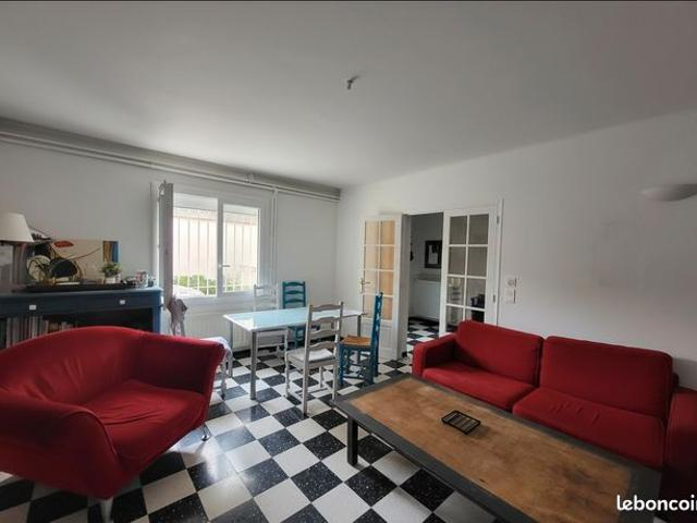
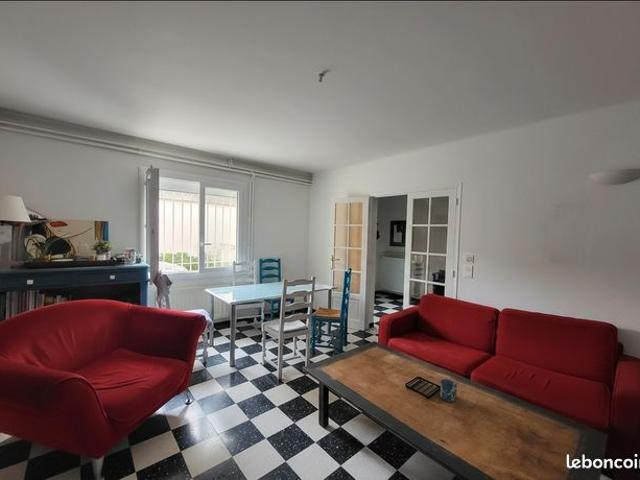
+ cup [439,378,458,403]
